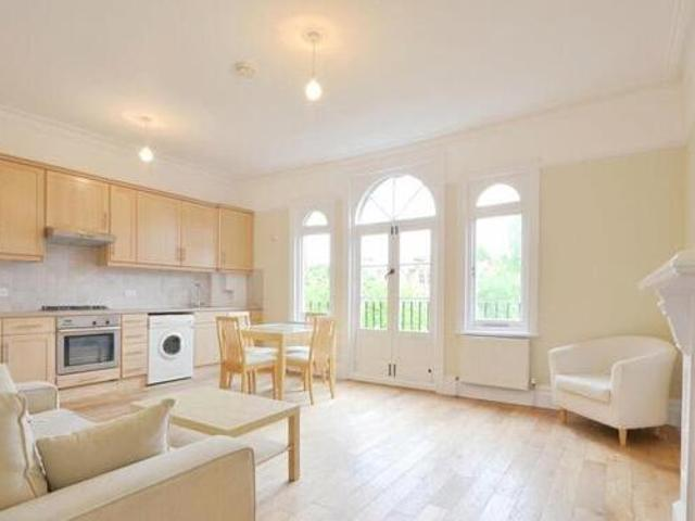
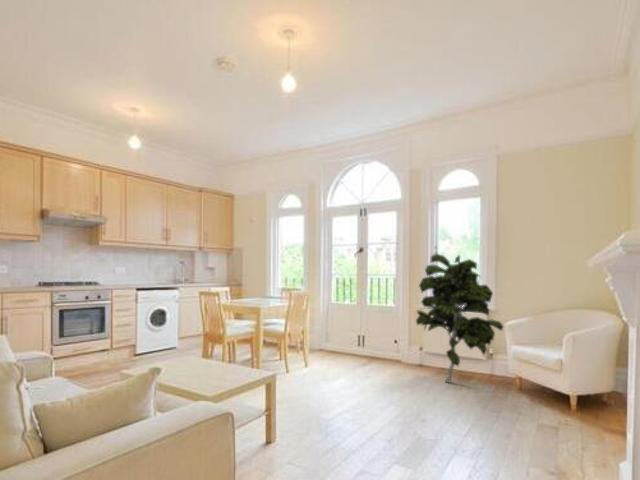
+ indoor plant [415,253,505,384]
